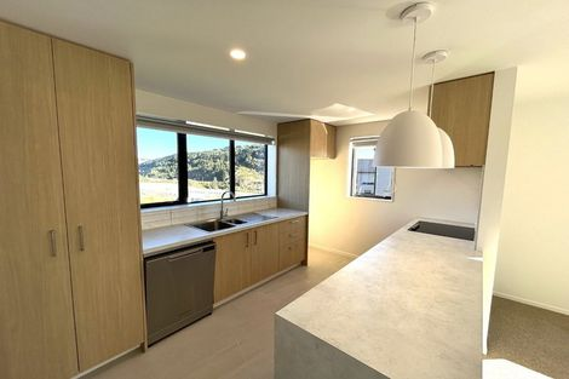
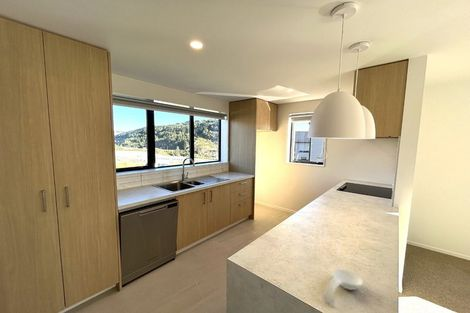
+ spoon rest [322,268,364,308]
